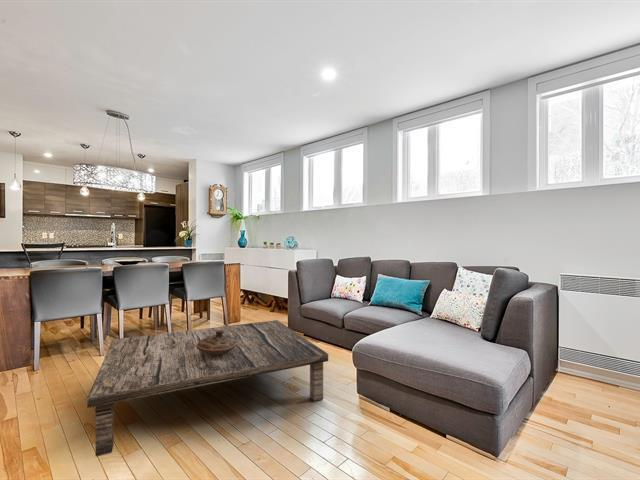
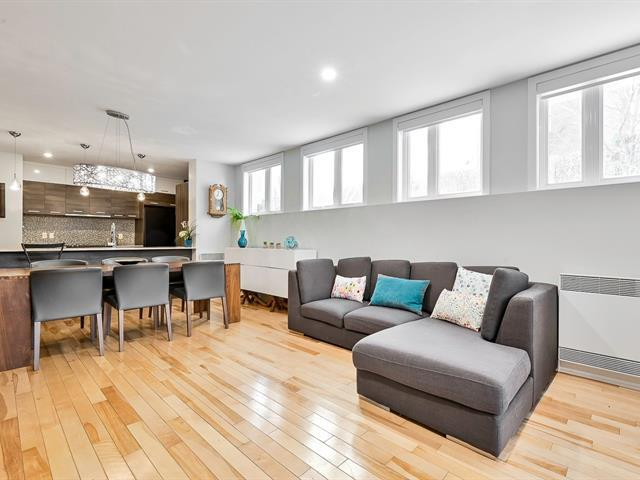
- decorative bowl [196,330,237,355]
- coffee table [86,319,329,458]
